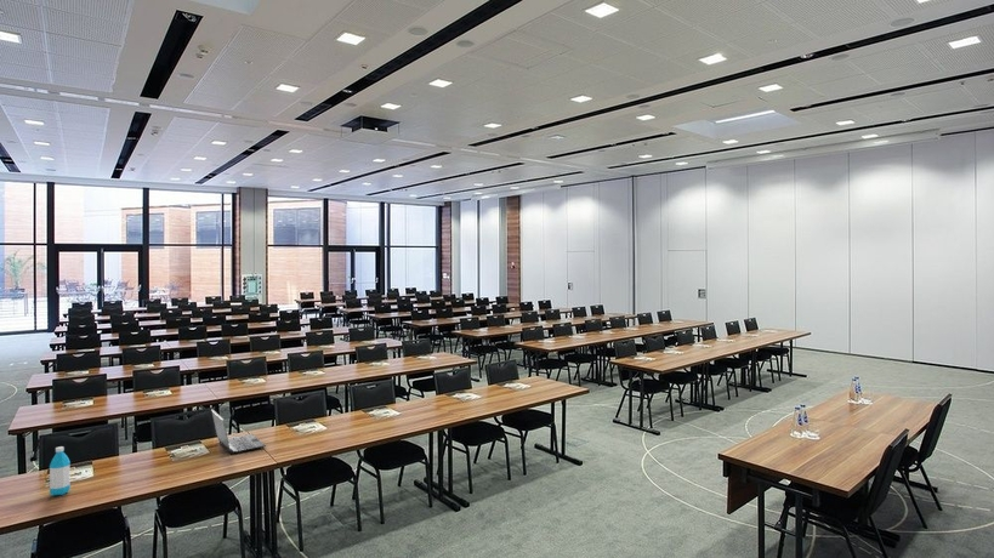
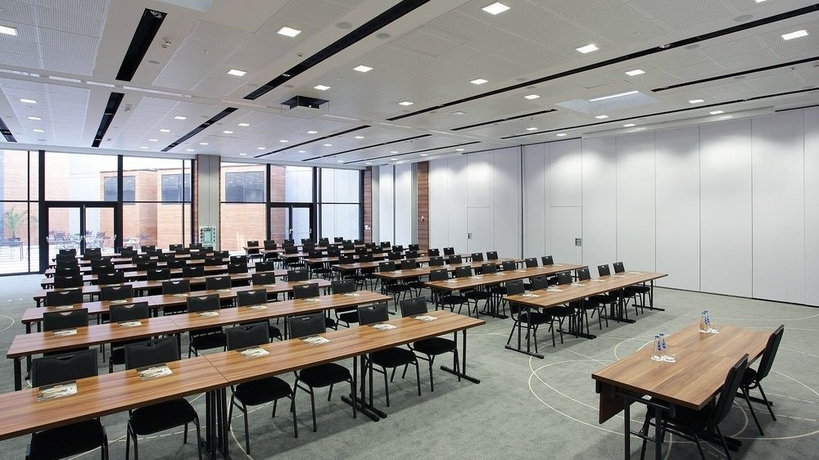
- water bottle [49,445,72,496]
- laptop computer [210,409,267,455]
